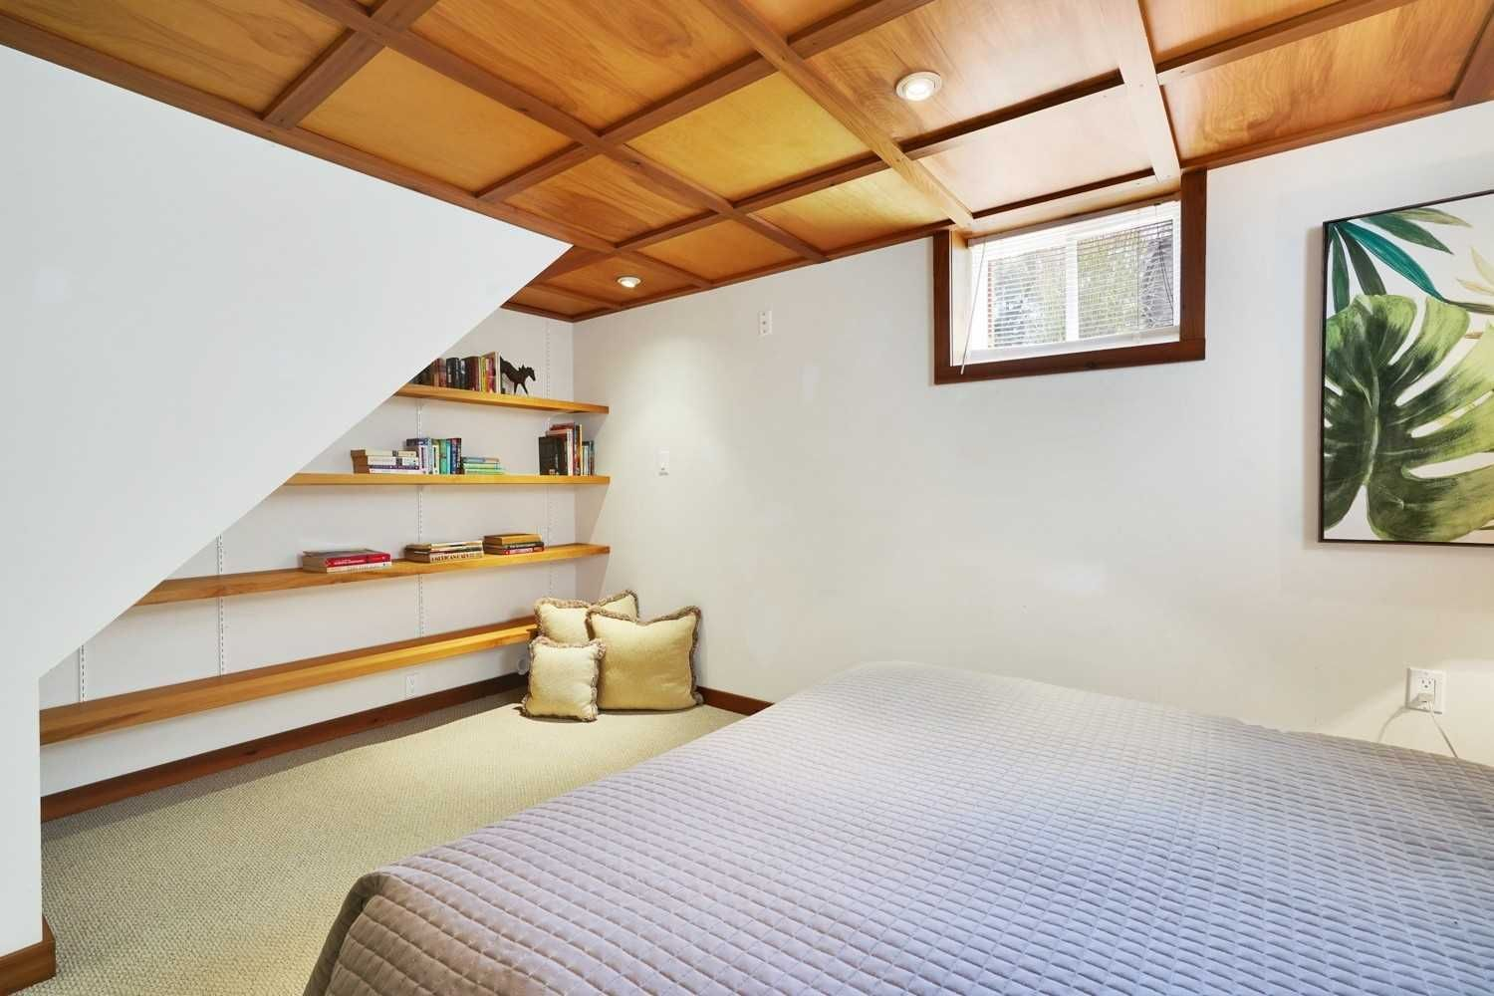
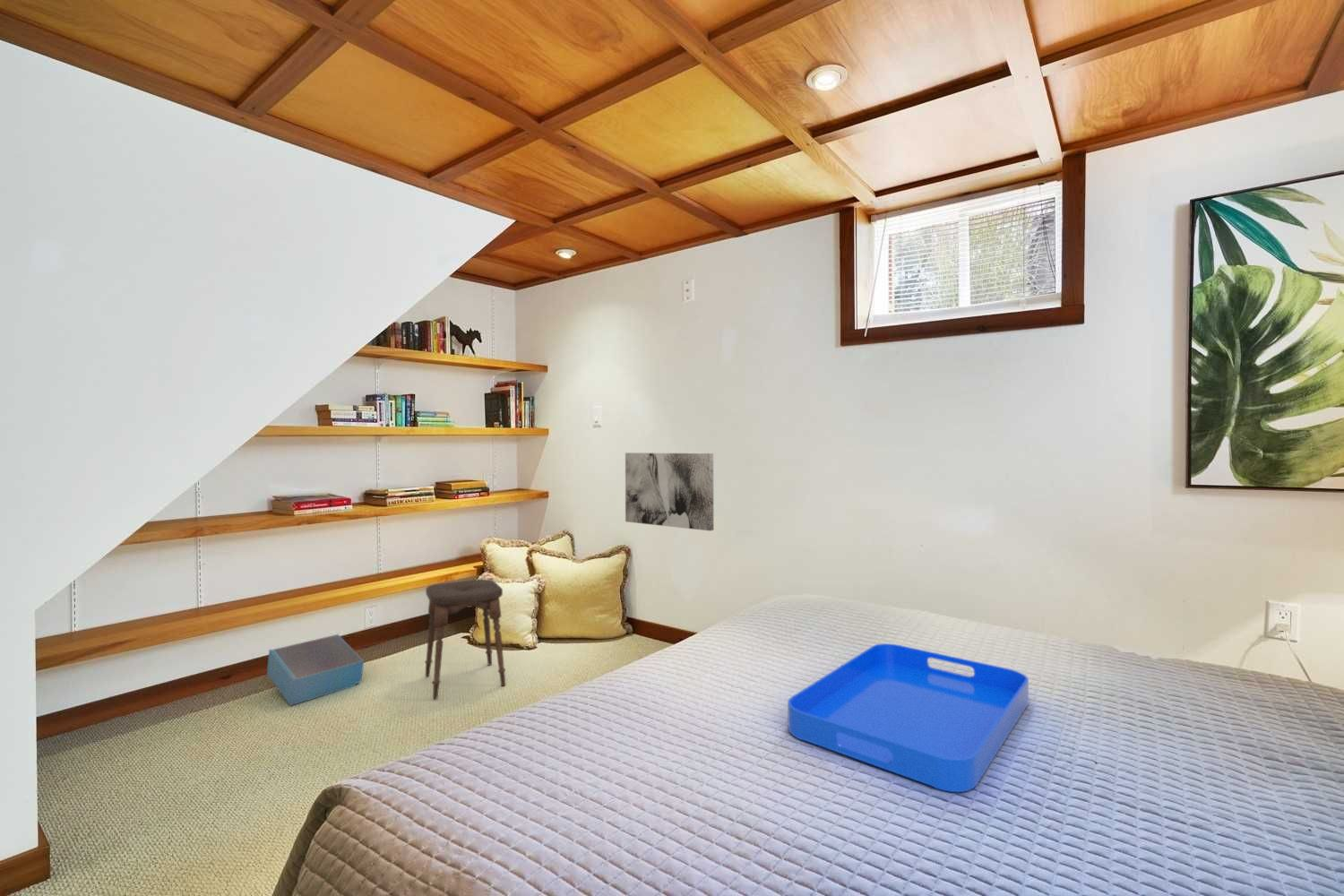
+ serving tray [787,642,1030,793]
+ stool [424,578,506,700]
+ wall art [625,452,714,531]
+ storage bin [266,633,365,707]
